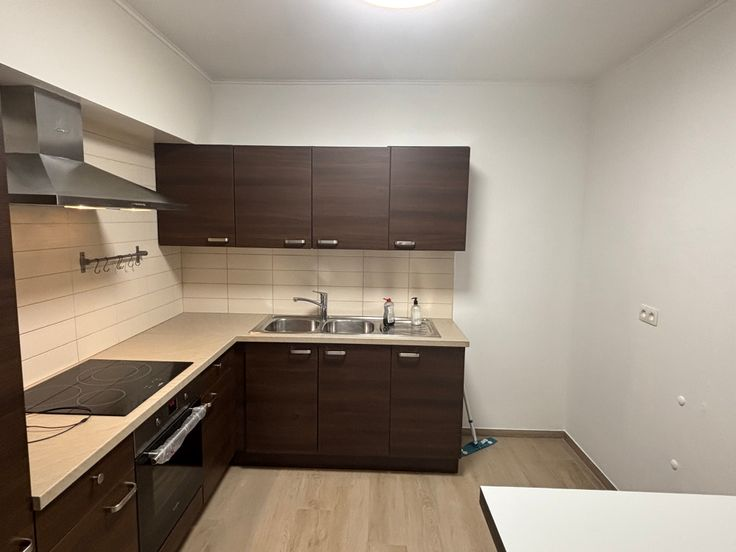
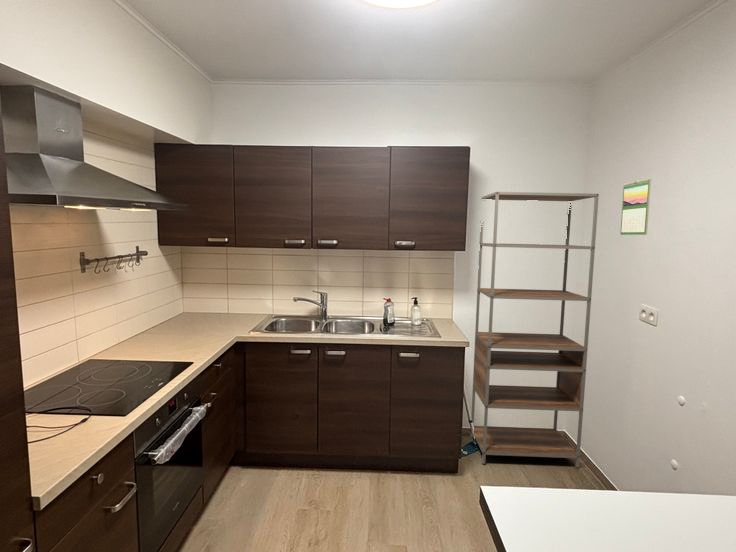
+ calendar [619,177,652,236]
+ shelving unit [469,191,600,468]
